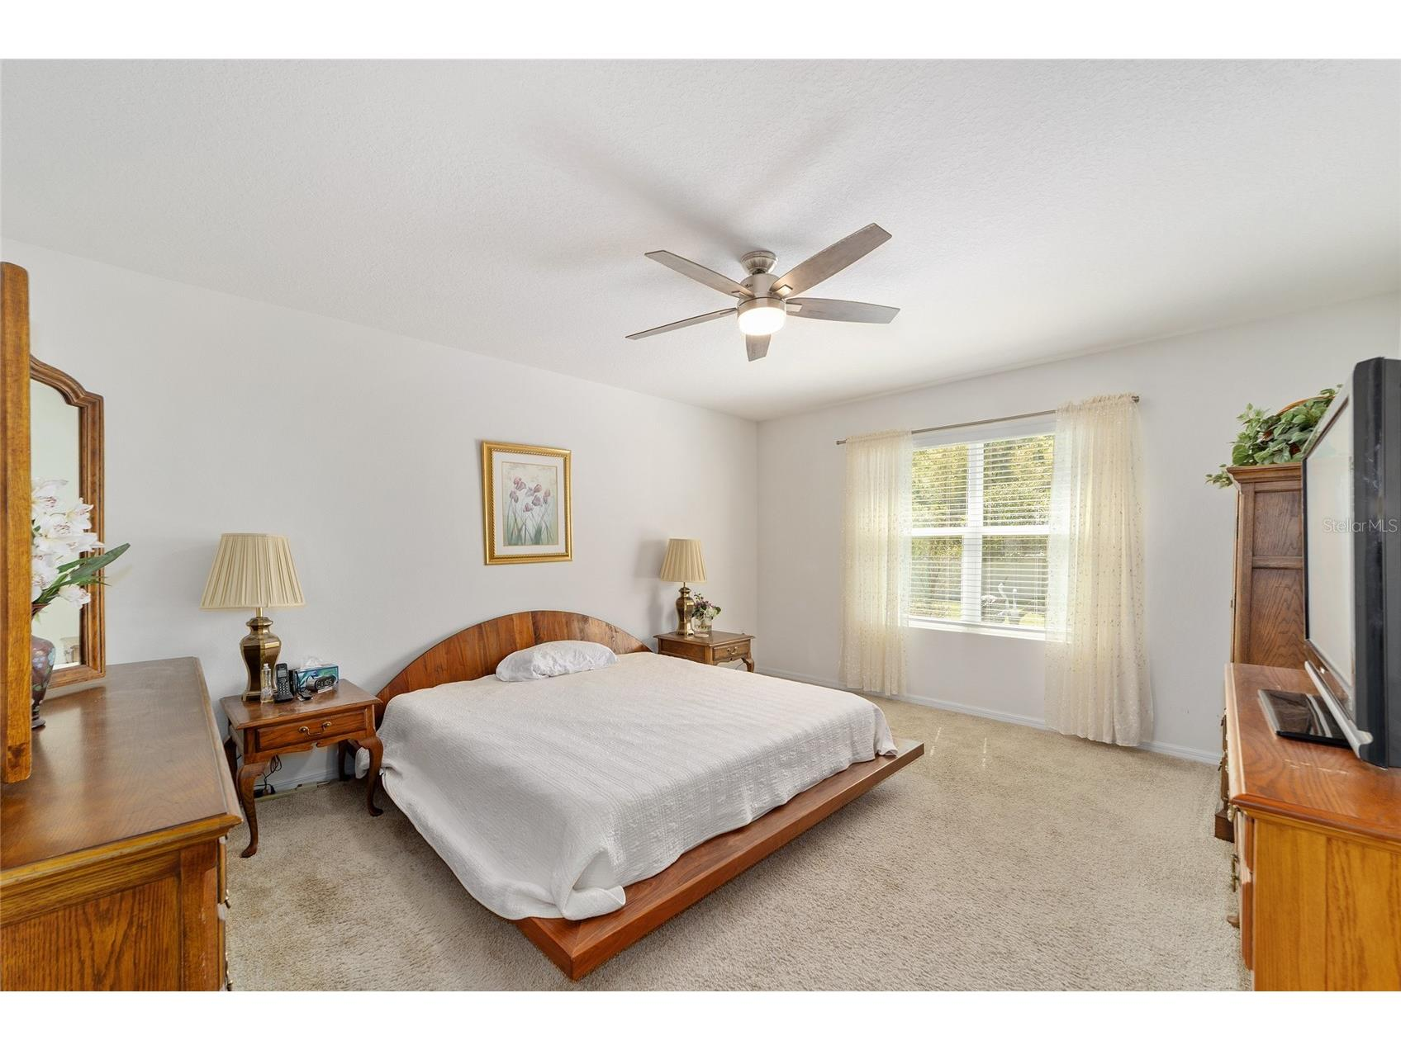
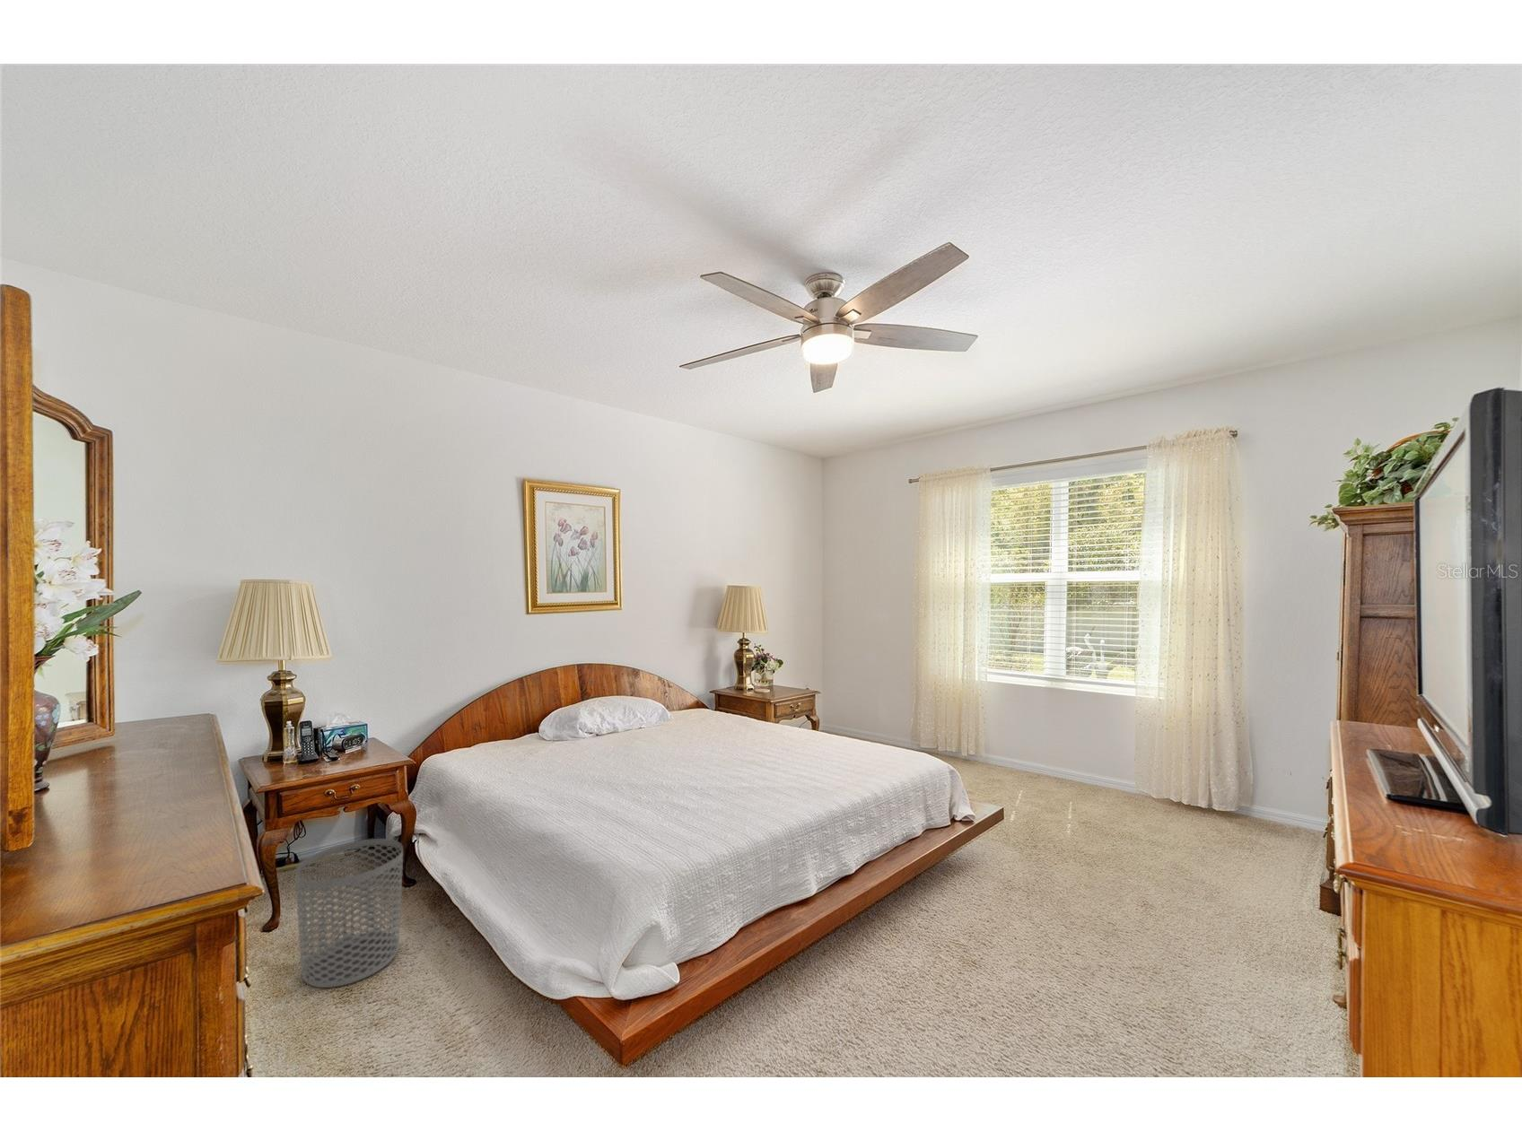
+ waste bin [295,838,404,989]
